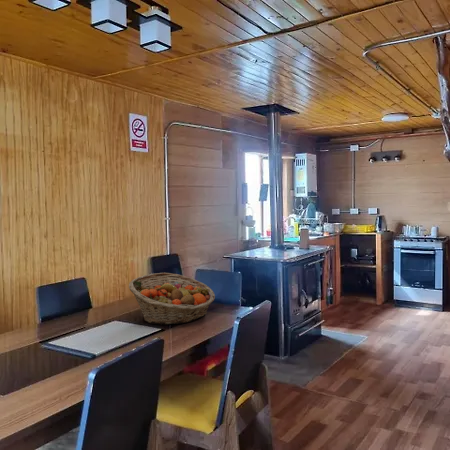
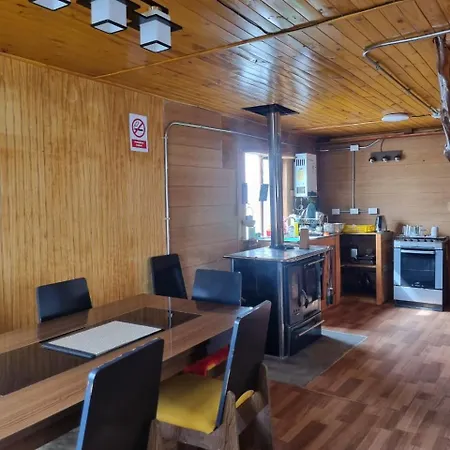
- fruit basket [128,272,216,326]
